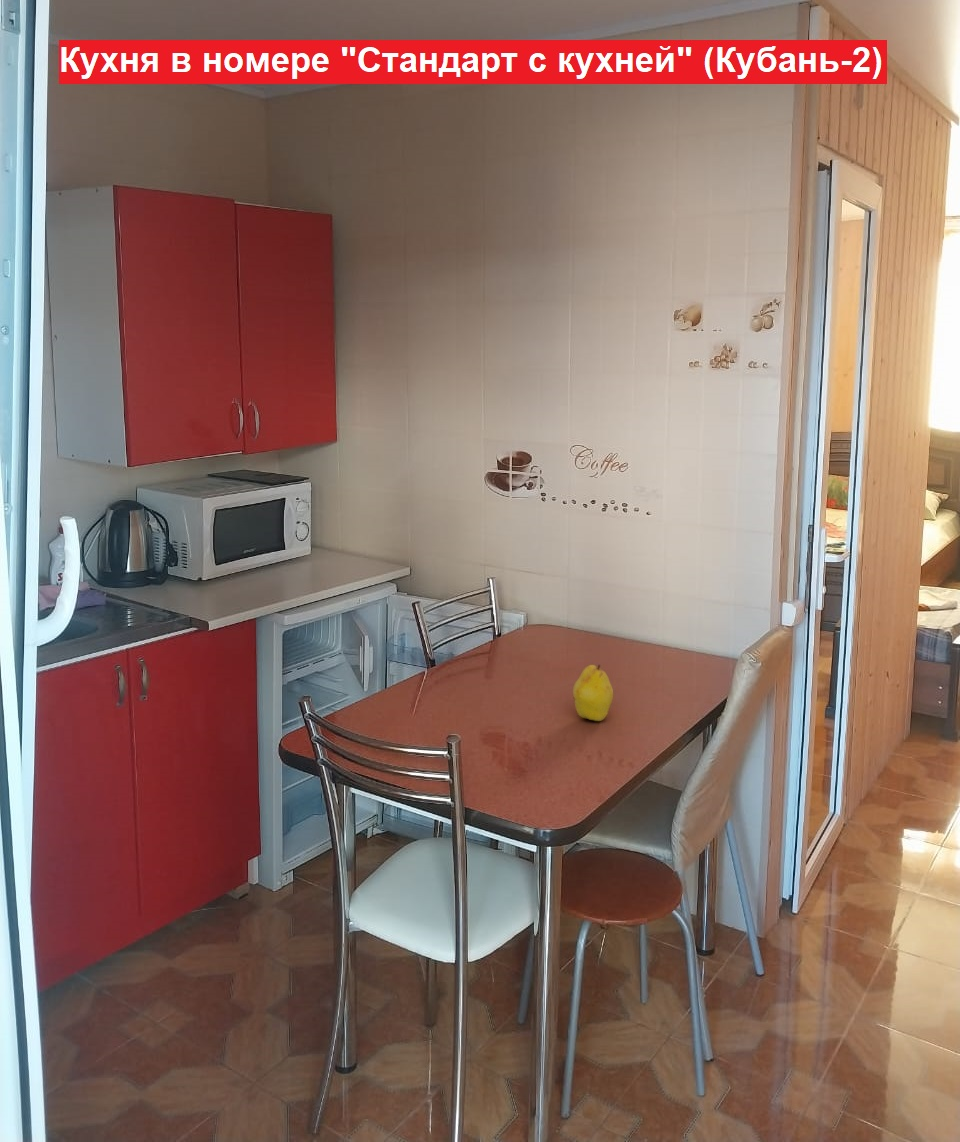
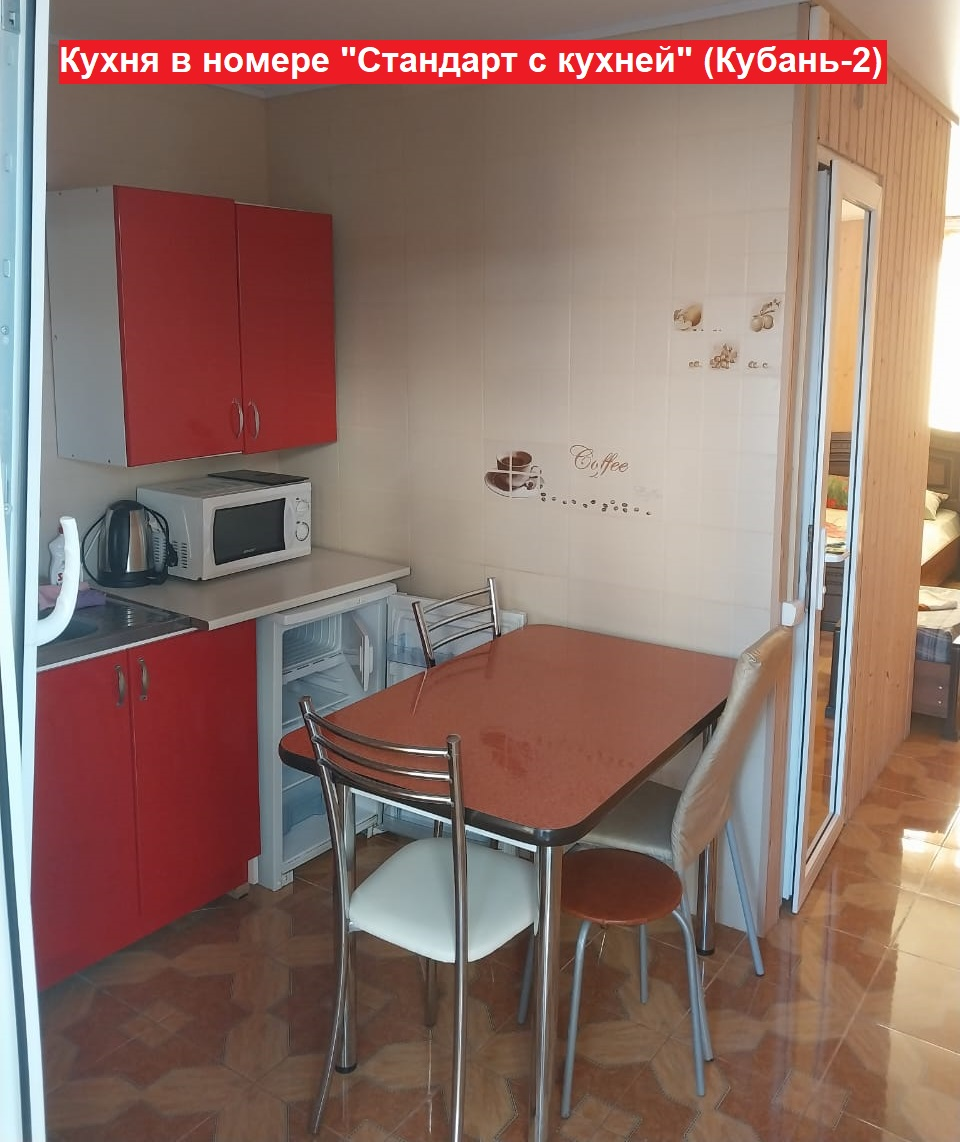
- fruit [572,663,614,722]
